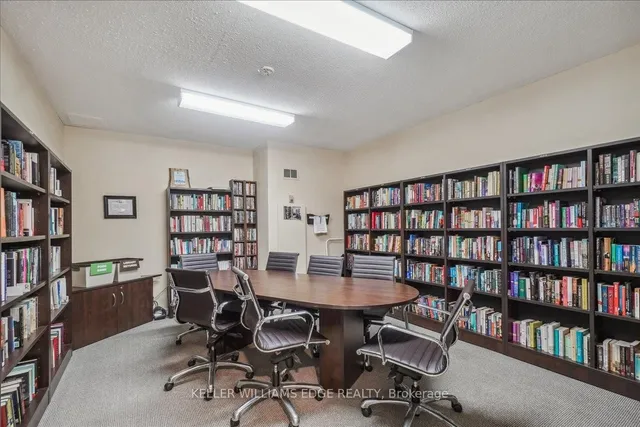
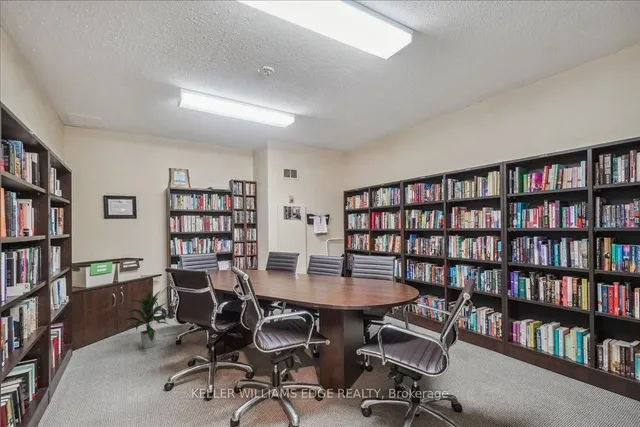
+ indoor plant [121,289,169,350]
